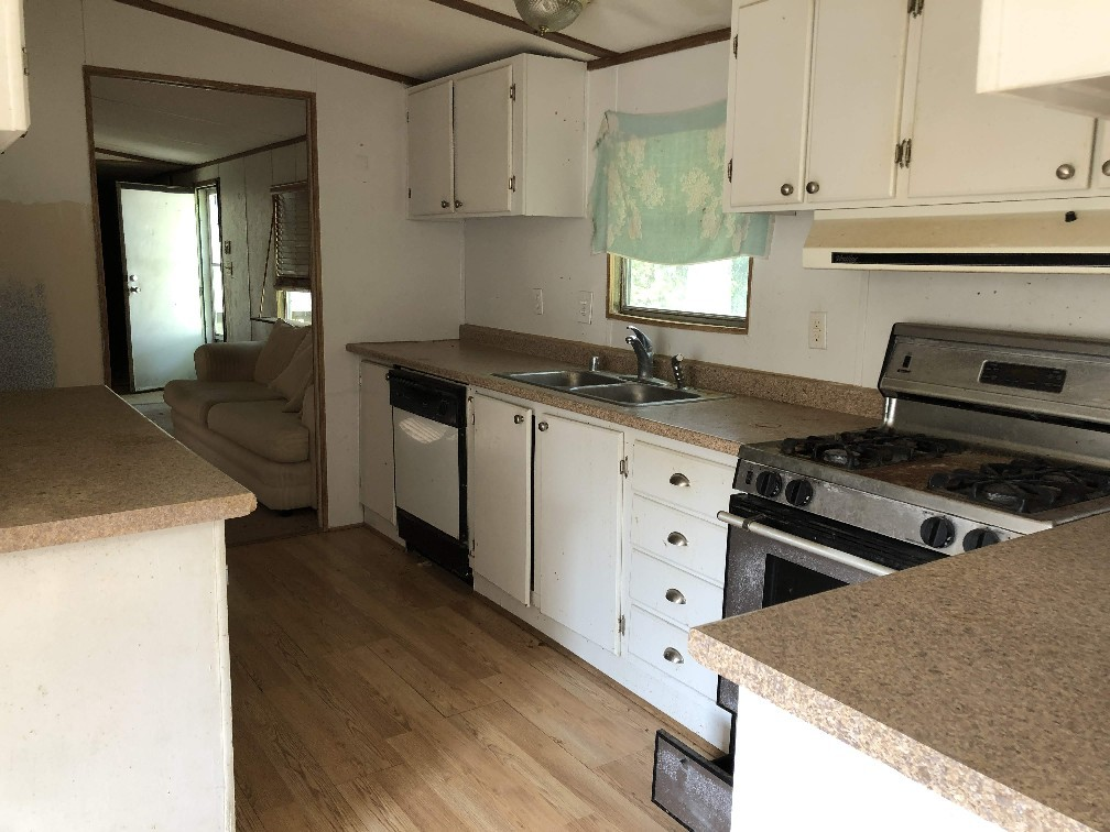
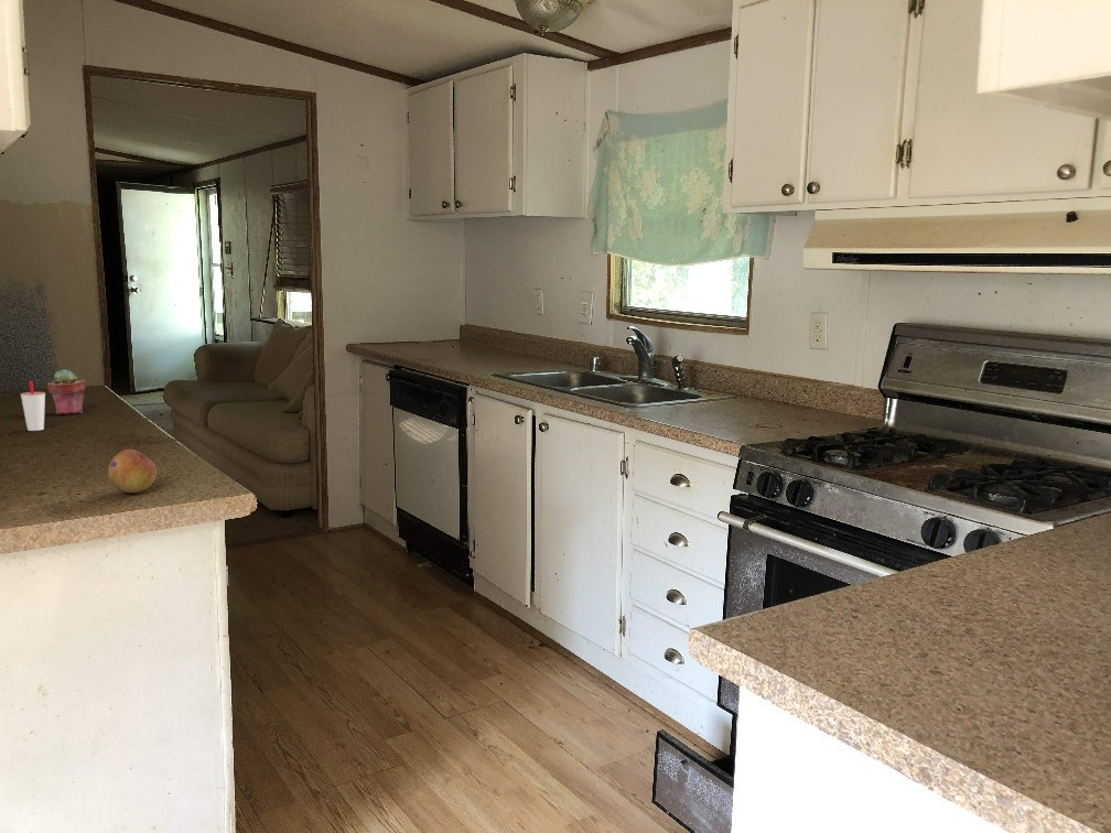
+ cup [20,380,46,432]
+ fruit [107,448,158,494]
+ potted succulent [46,368,87,415]
